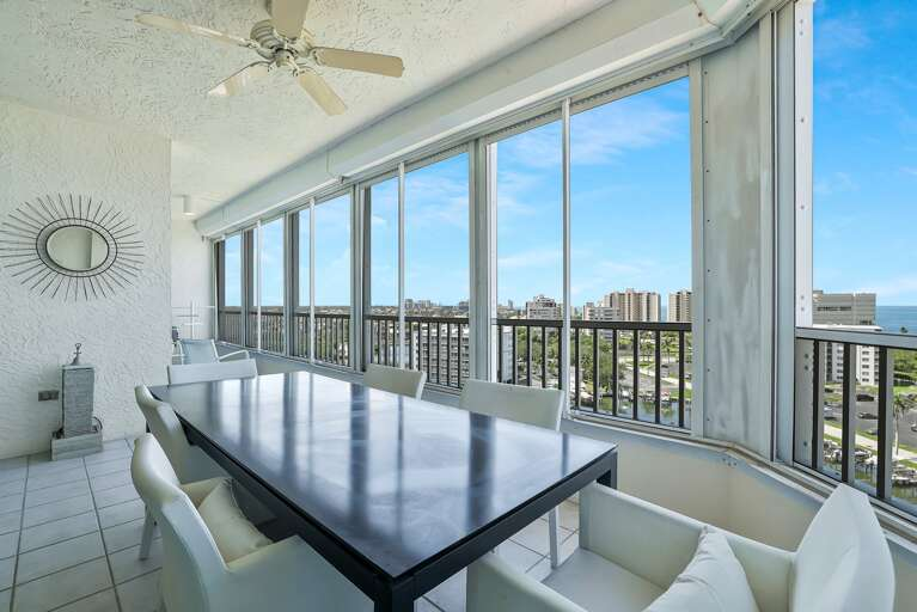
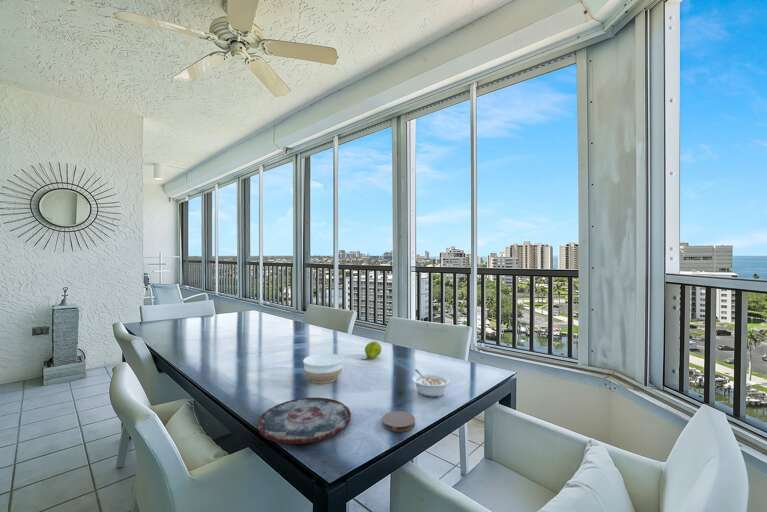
+ legume [411,368,451,398]
+ fruit [360,340,382,361]
+ coaster [381,410,416,433]
+ bowl [302,353,344,385]
+ plate [257,397,352,445]
